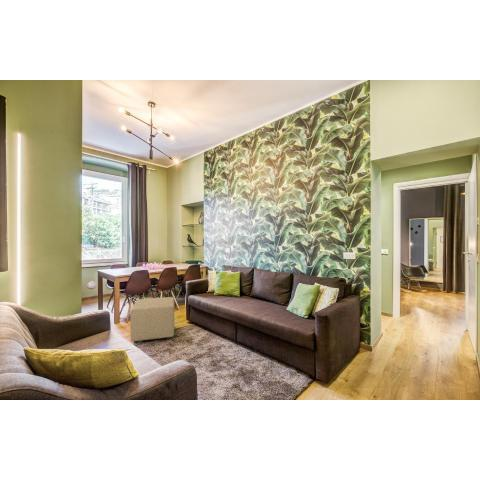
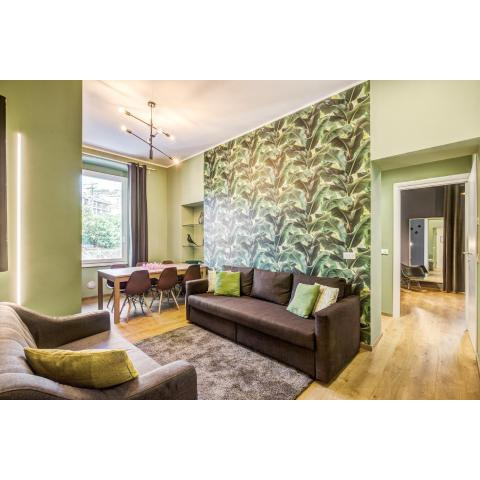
- ottoman [129,296,175,344]
